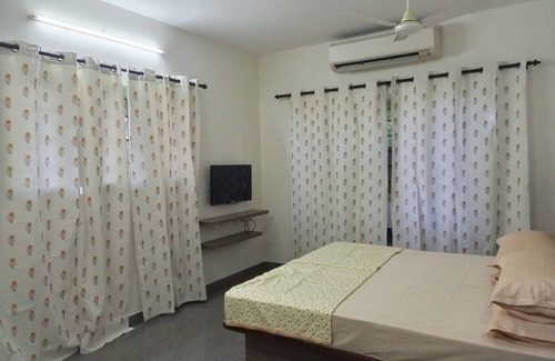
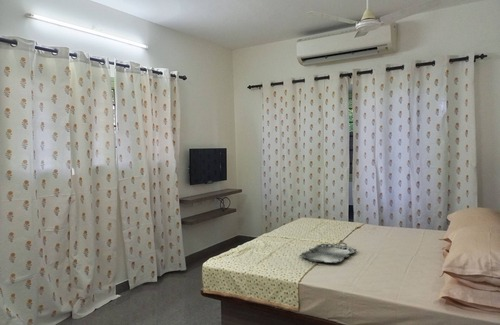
+ serving tray [299,242,357,264]
